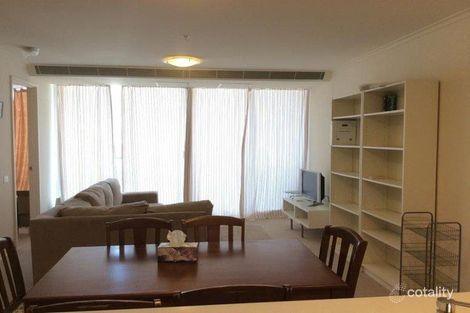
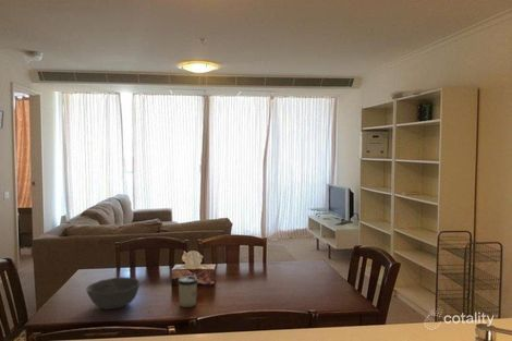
+ bowl [85,277,141,310]
+ cup [176,276,199,308]
